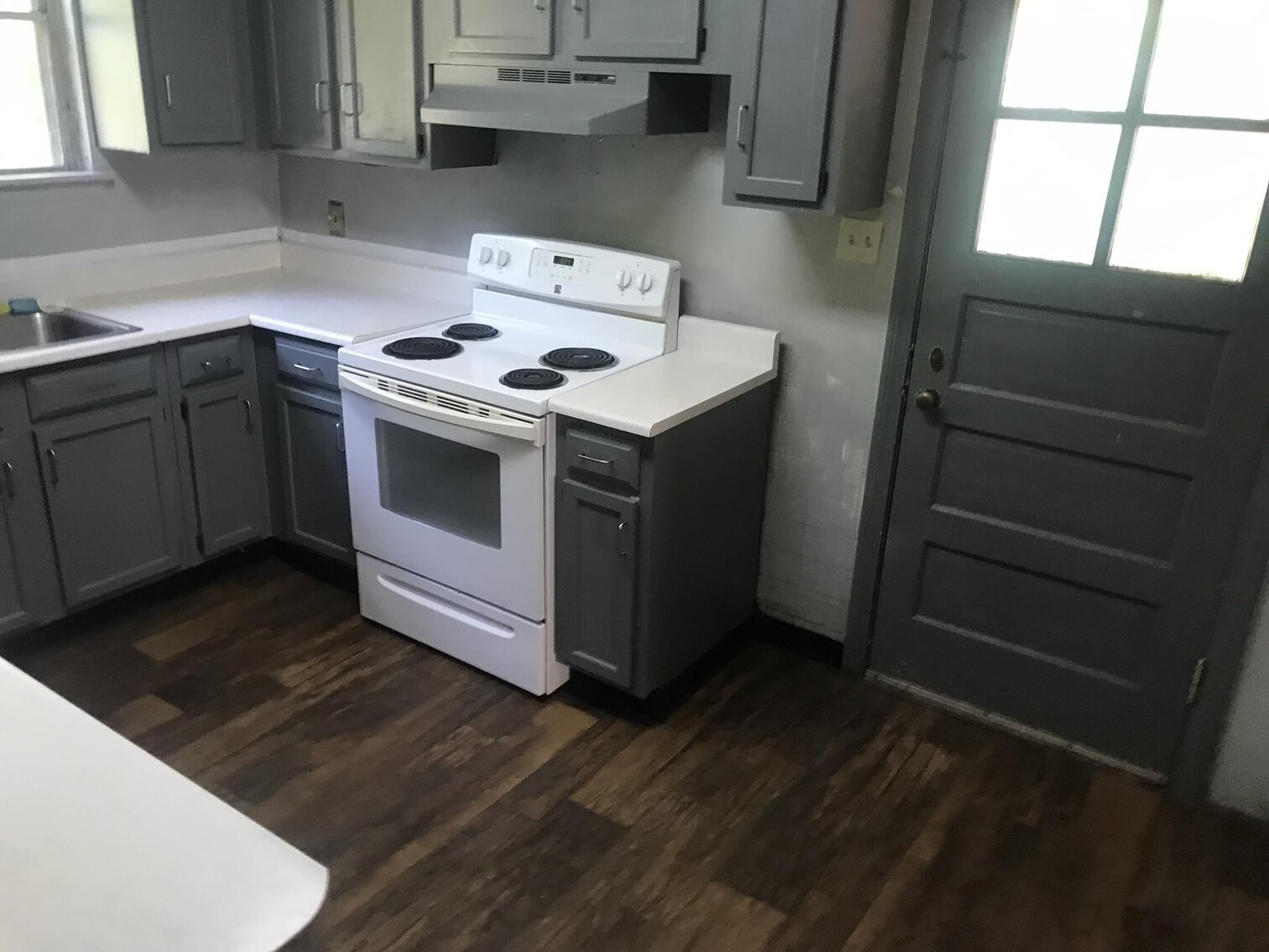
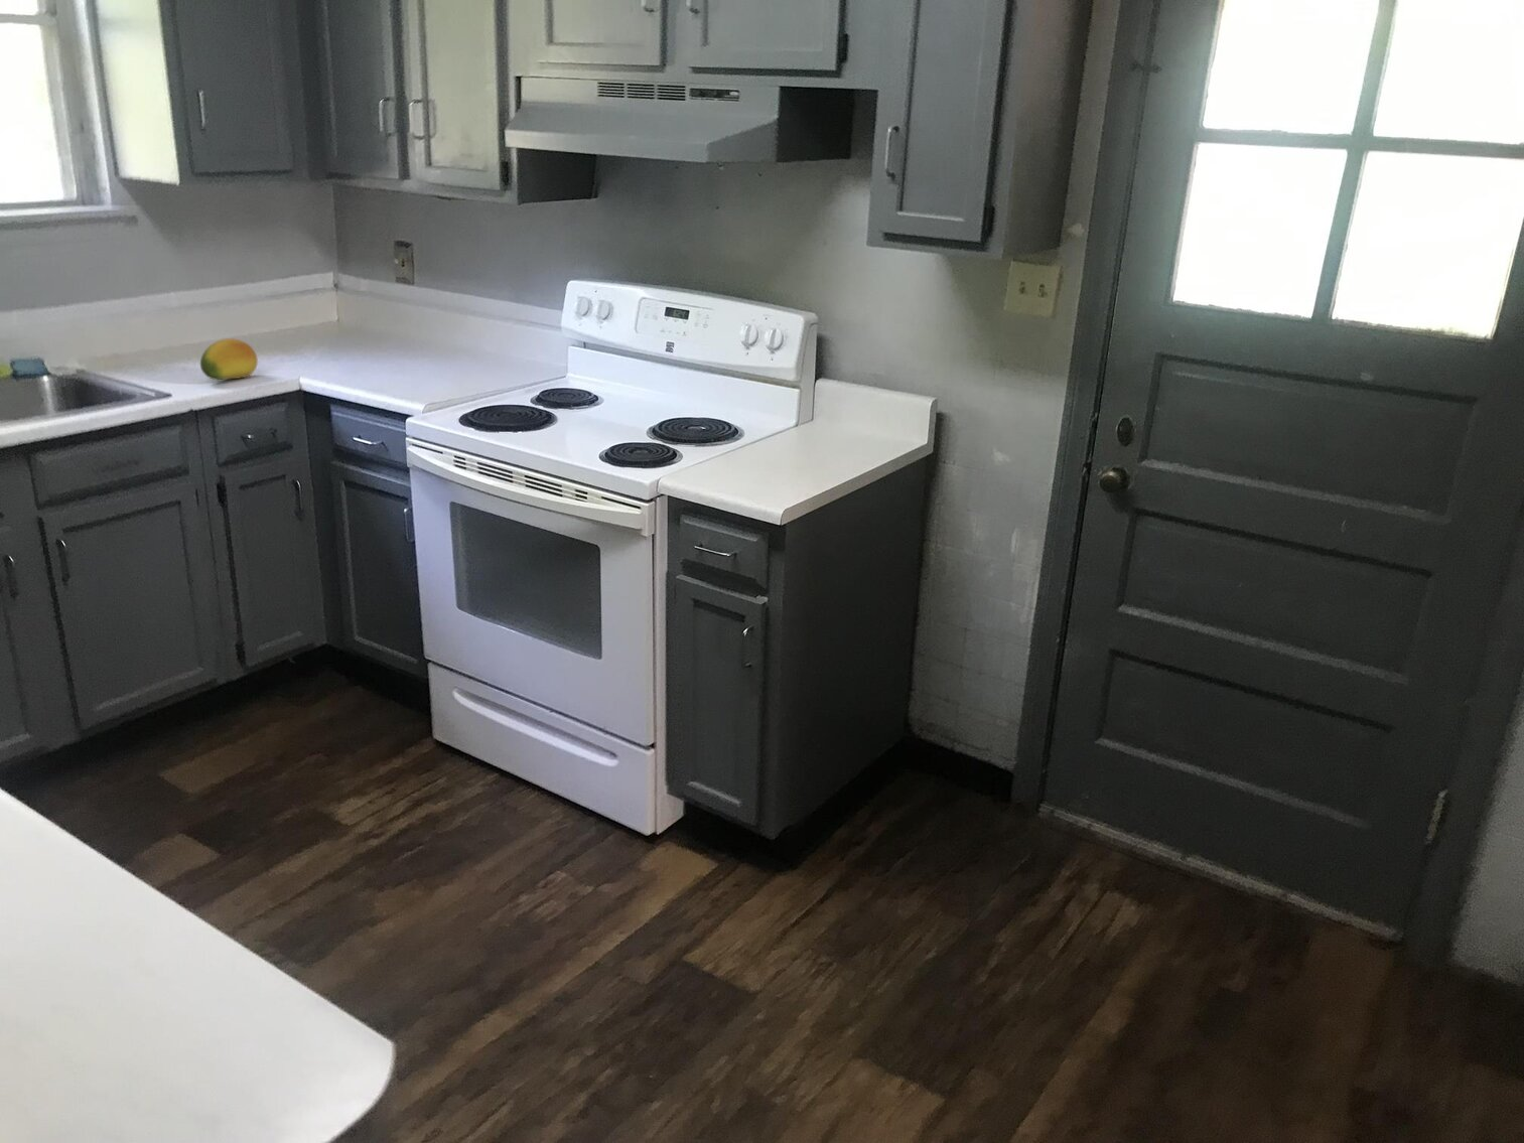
+ fruit [199,337,259,381]
